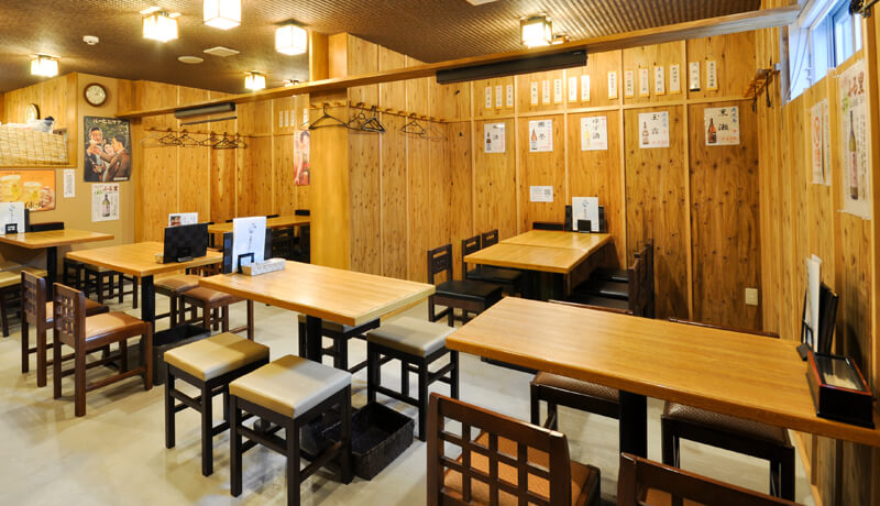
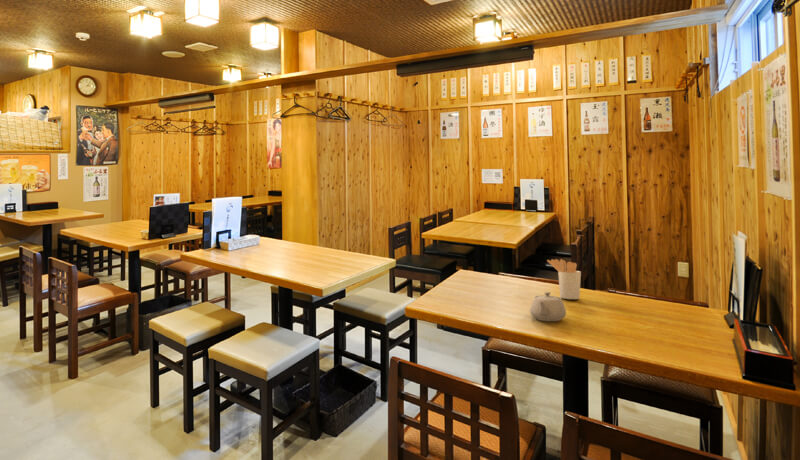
+ utensil holder [546,258,582,300]
+ teapot [529,291,567,322]
